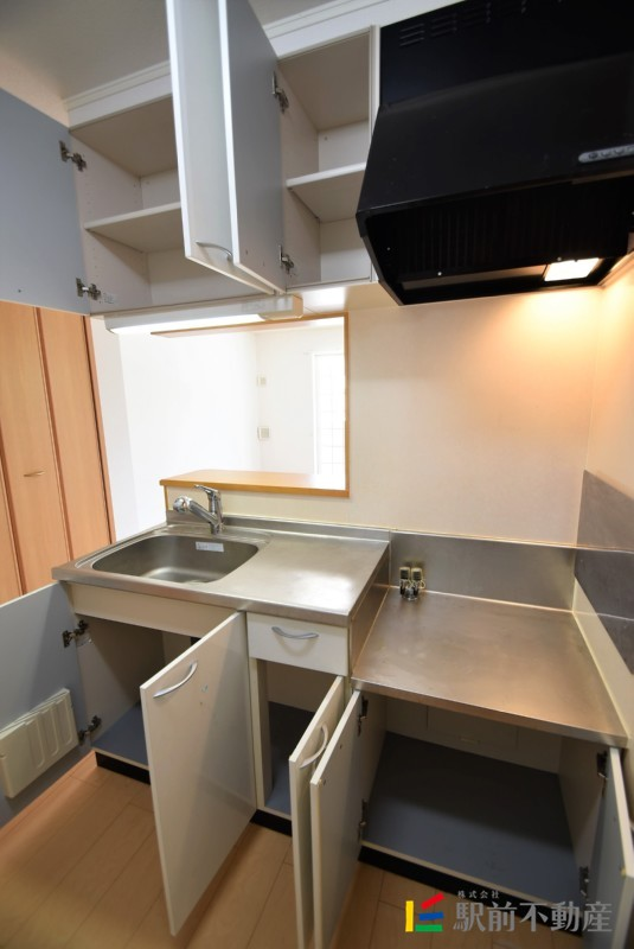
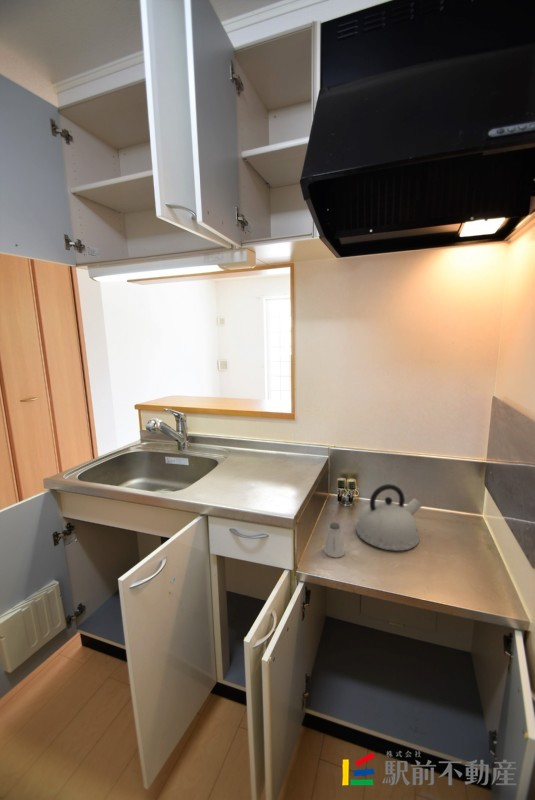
+ saltshaker [323,522,346,559]
+ kettle [355,483,424,552]
